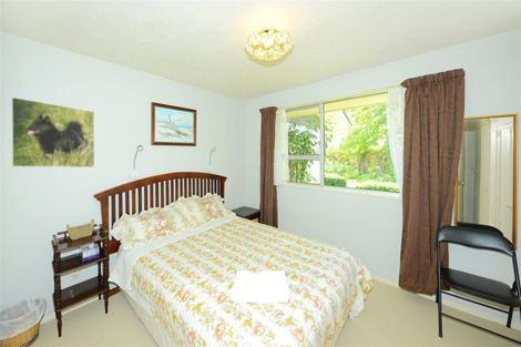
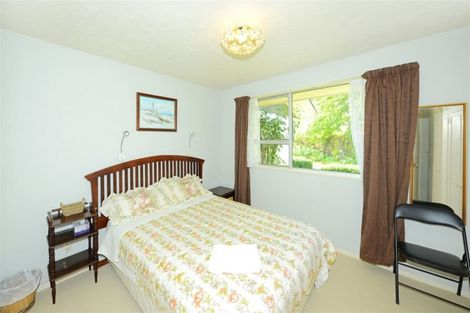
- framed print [10,95,95,169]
